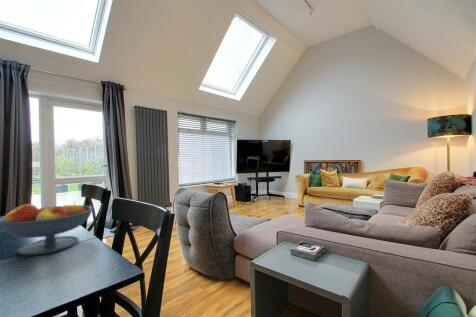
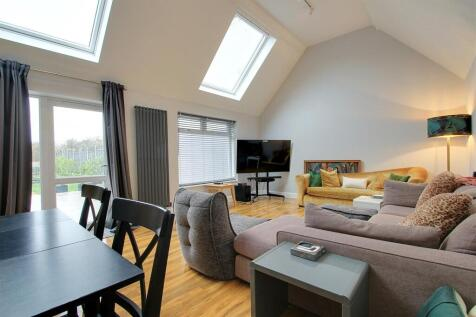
- fruit bowl [0,201,94,256]
